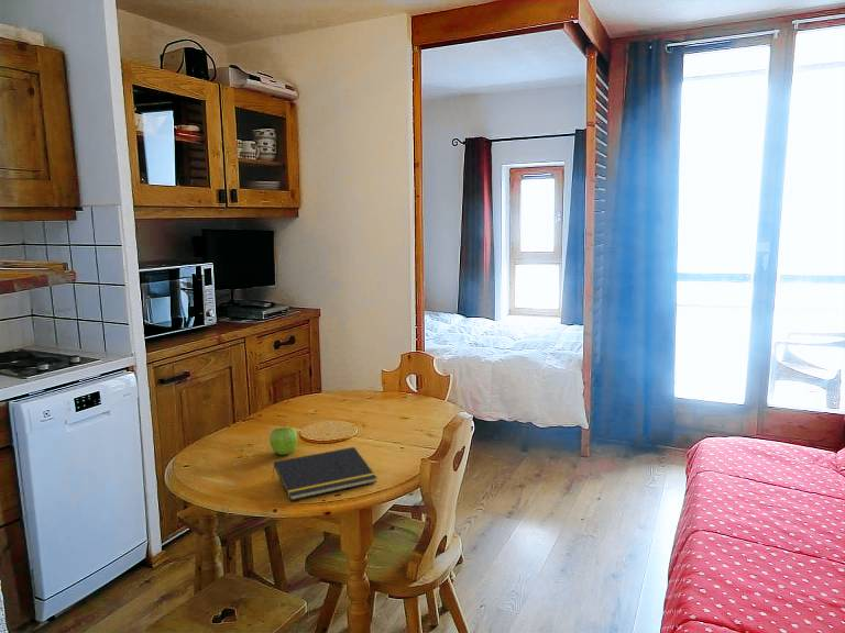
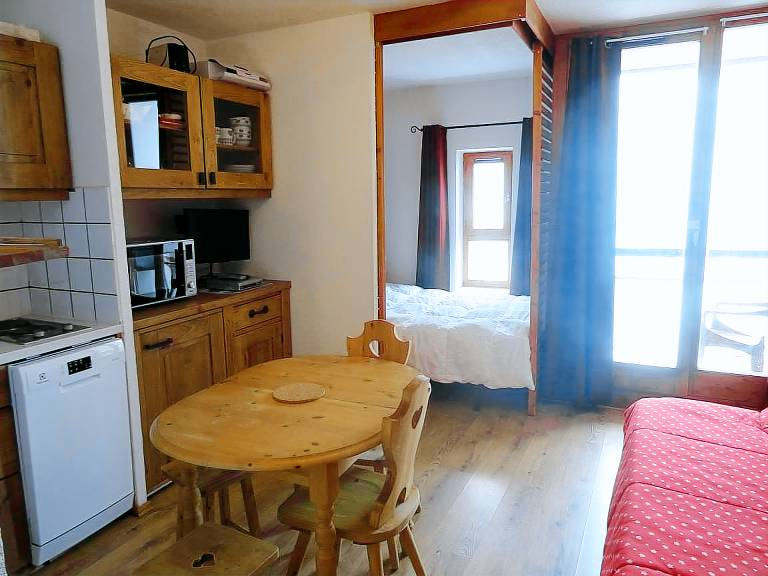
- fruit [268,426,298,456]
- notepad [271,446,377,501]
